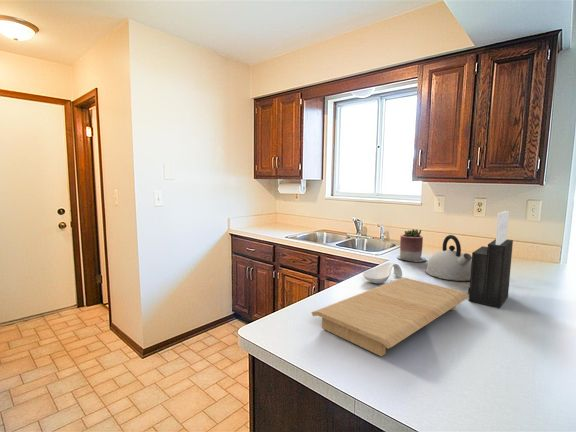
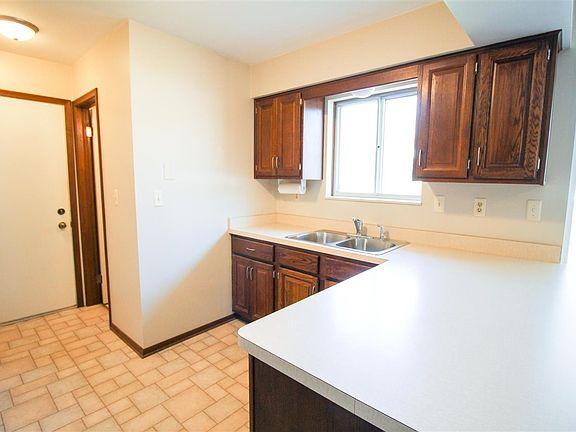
- spoon rest [362,261,403,285]
- succulent planter [397,228,427,263]
- knife block [467,210,514,309]
- kettle [425,234,472,282]
- cutting board [310,277,469,357]
